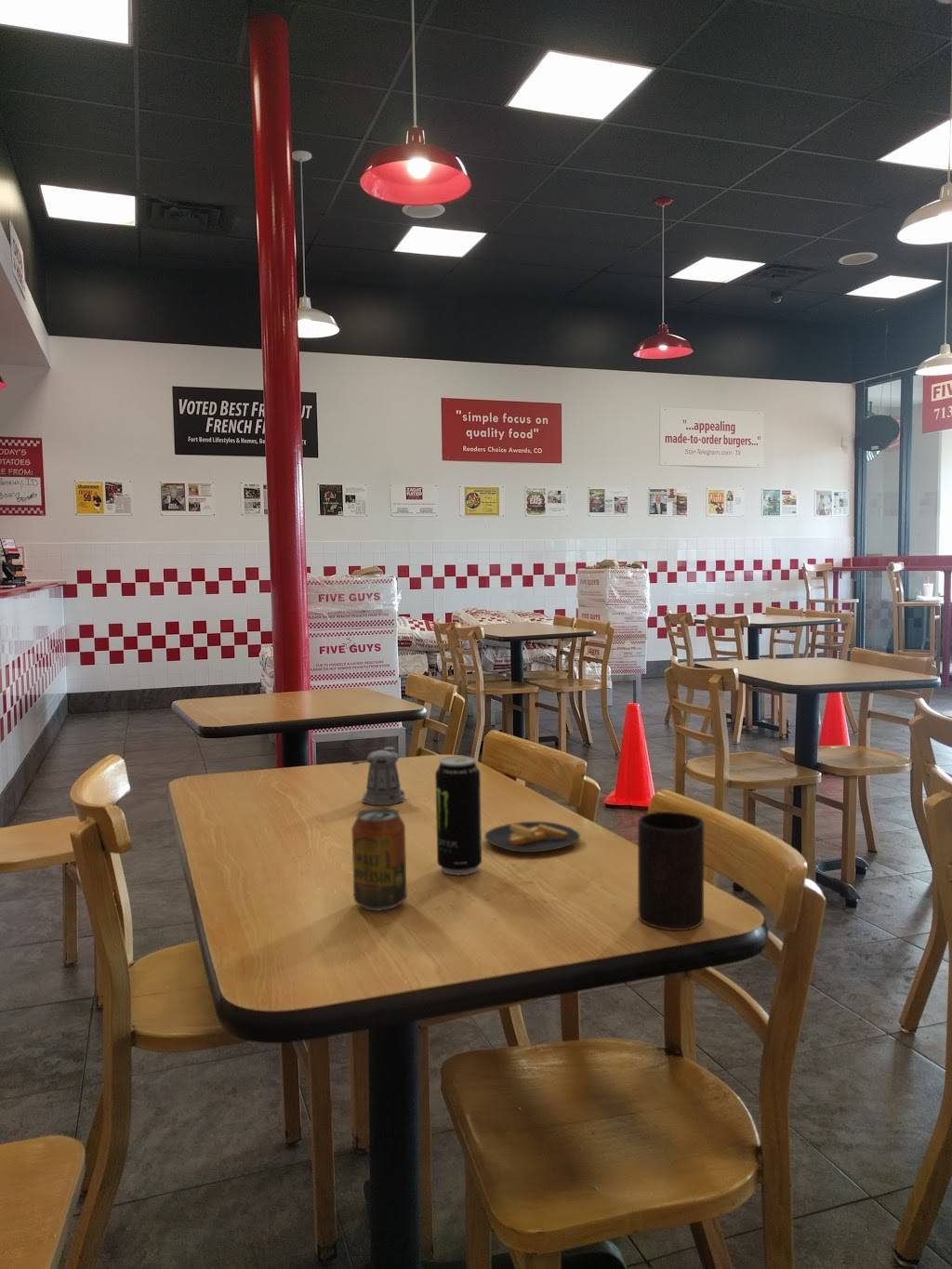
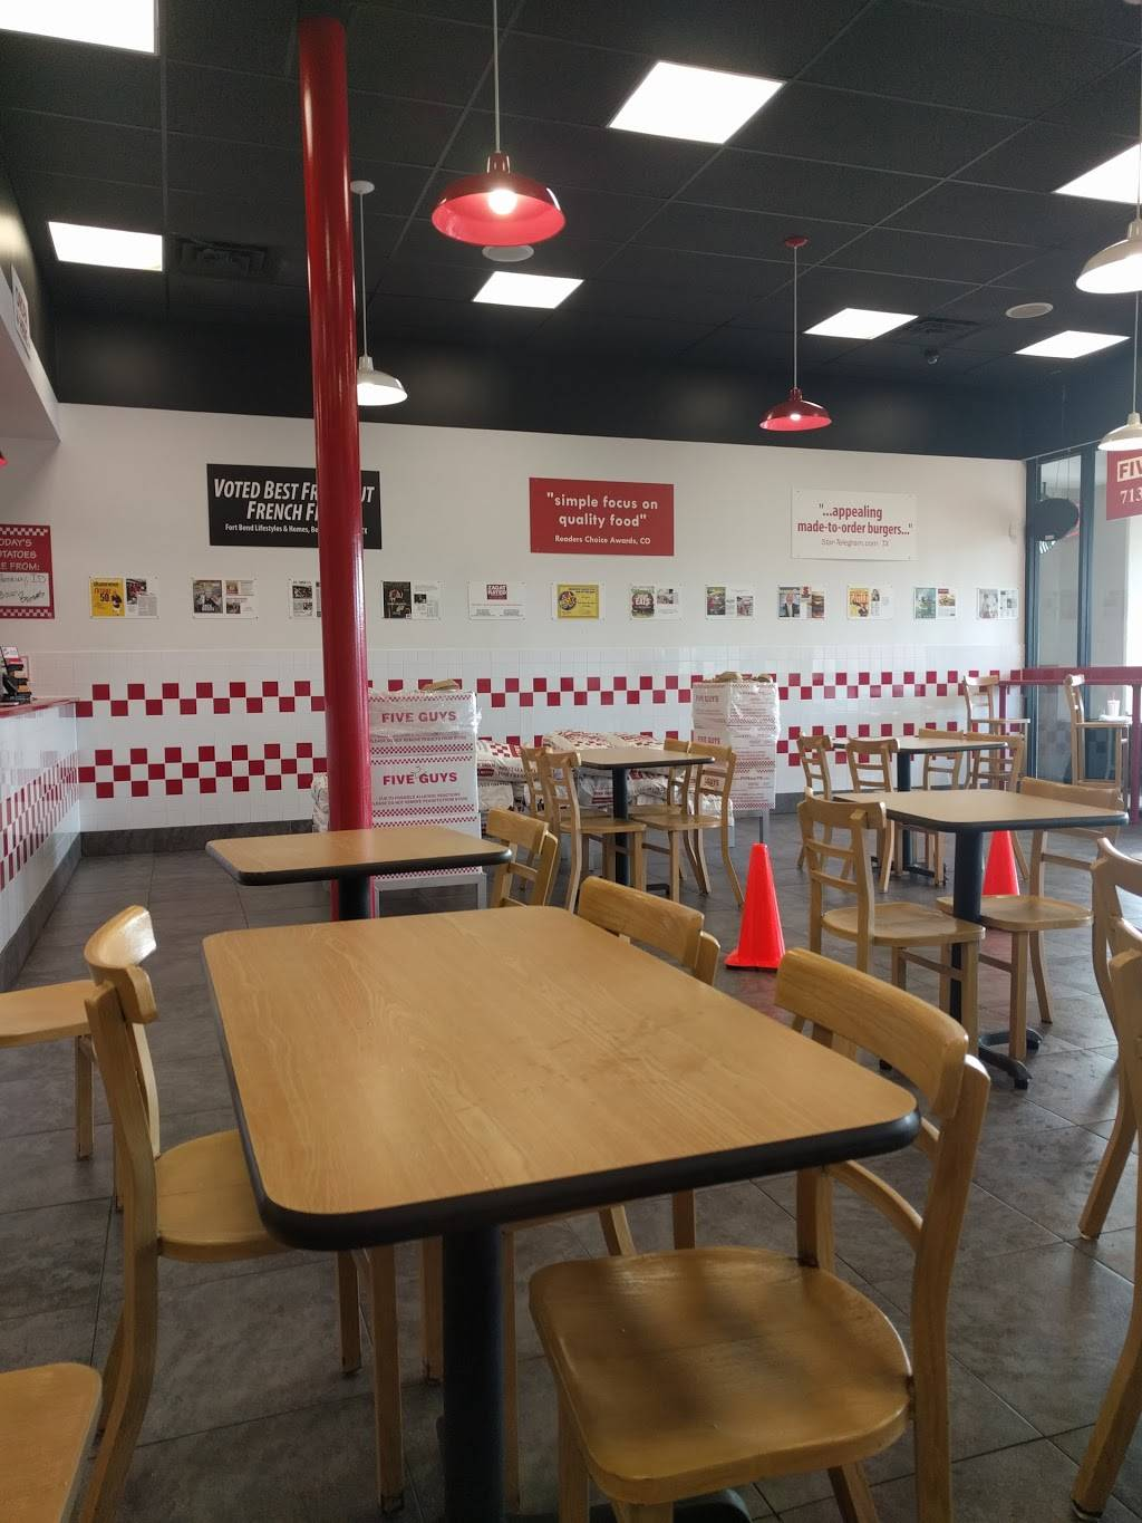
- french fries [484,821,581,853]
- pepper shaker [351,746,405,806]
- cup [637,811,705,932]
- beverage can [434,756,483,876]
- beverage can [350,807,407,912]
